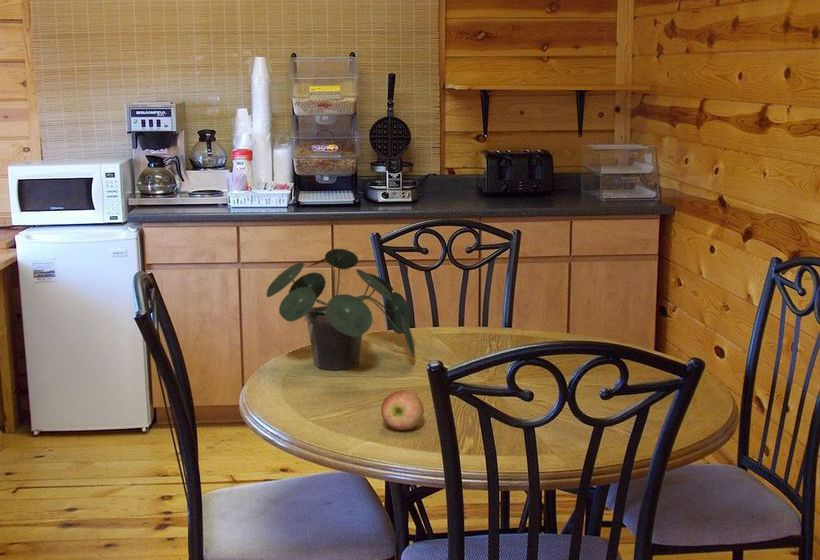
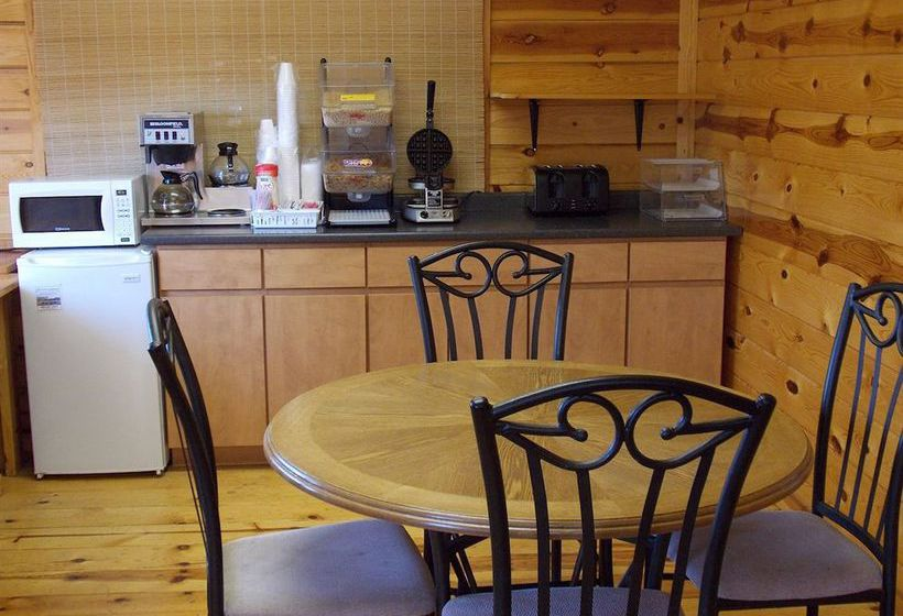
- apple [380,389,425,431]
- potted plant [266,248,416,371]
